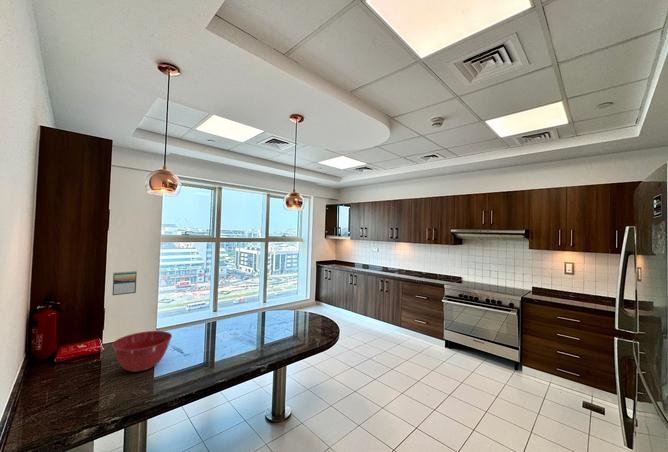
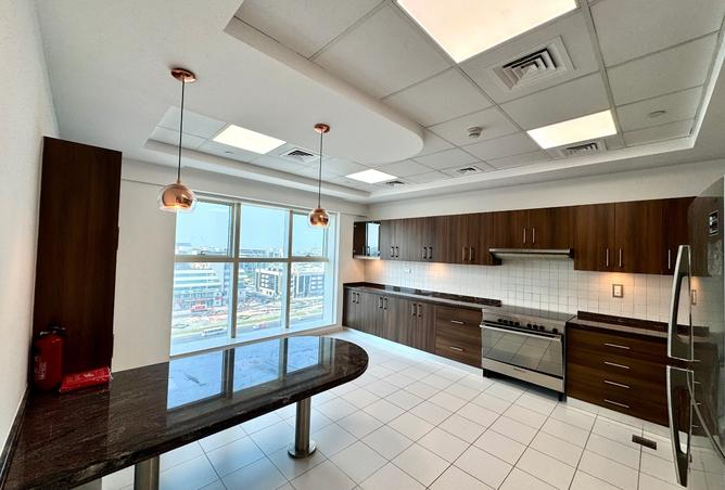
- calendar [112,270,138,296]
- mixing bowl [111,330,173,373]
